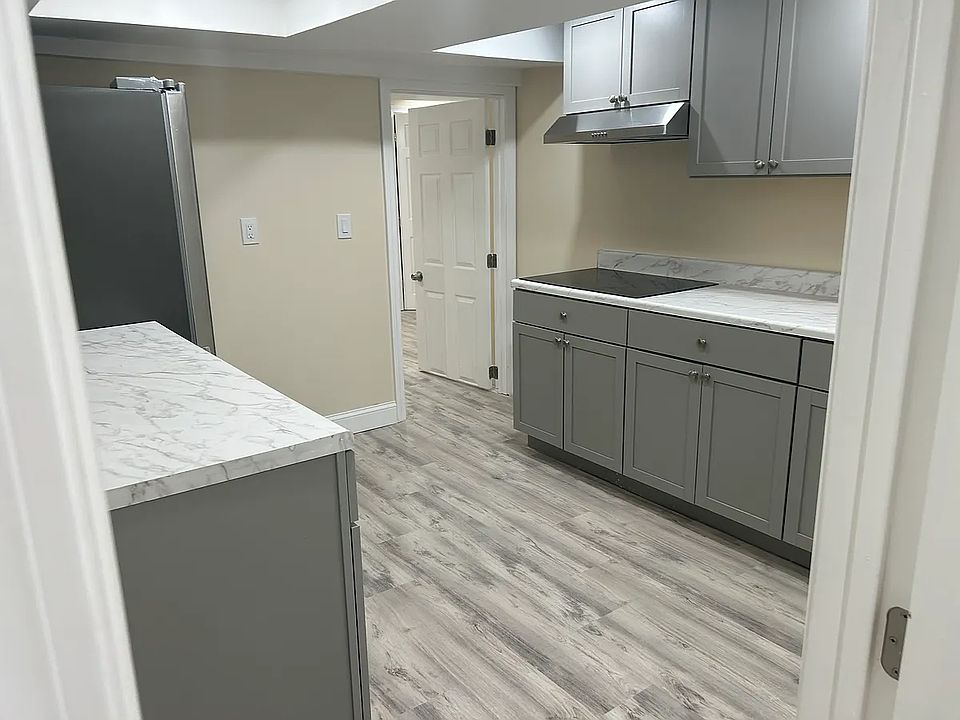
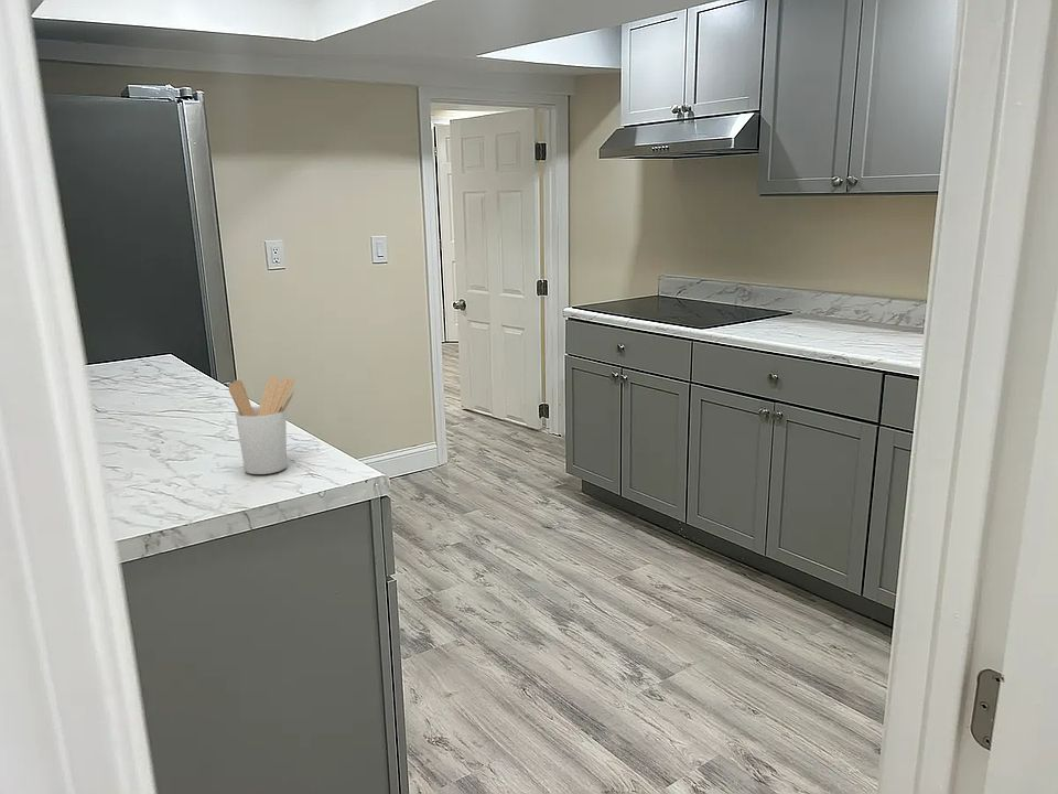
+ utensil holder [228,376,295,475]
